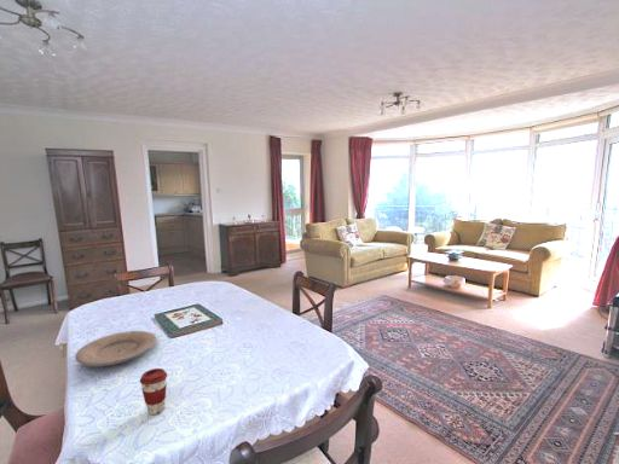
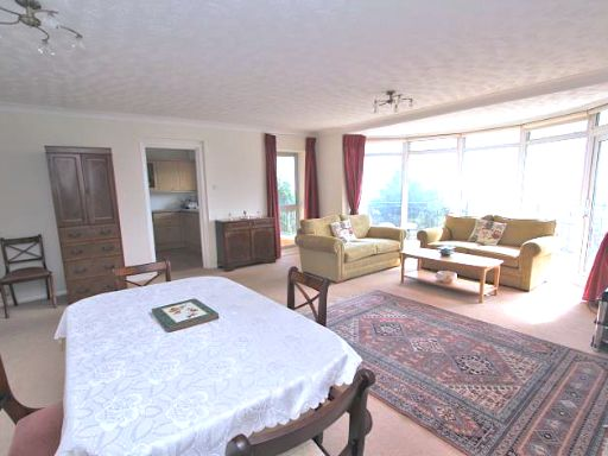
- plate [74,330,158,367]
- coffee cup [139,367,168,416]
